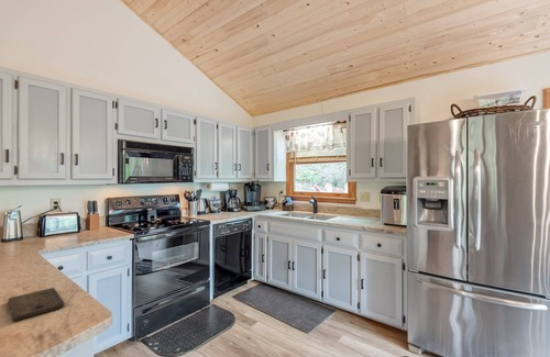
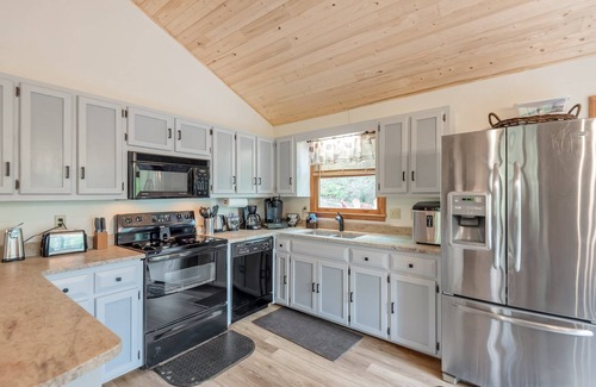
- cutting board [8,287,65,322]
